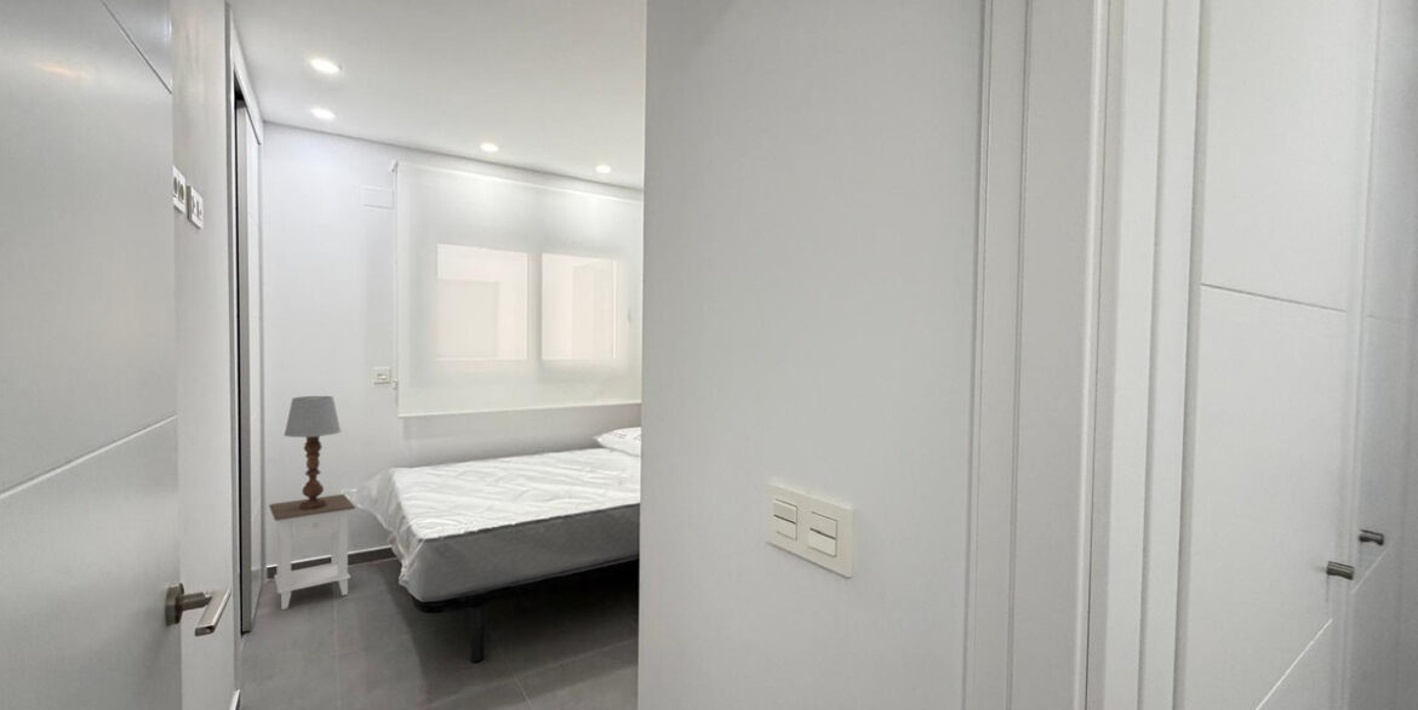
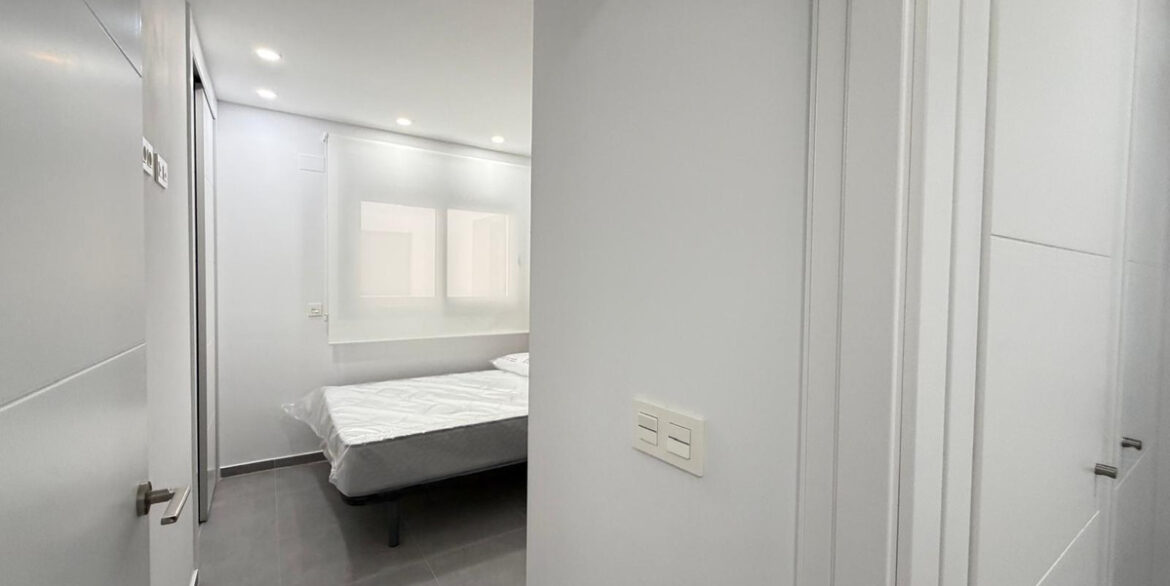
- table lamp [282,395,342,510]
- nightstand [268,493,356,611]
